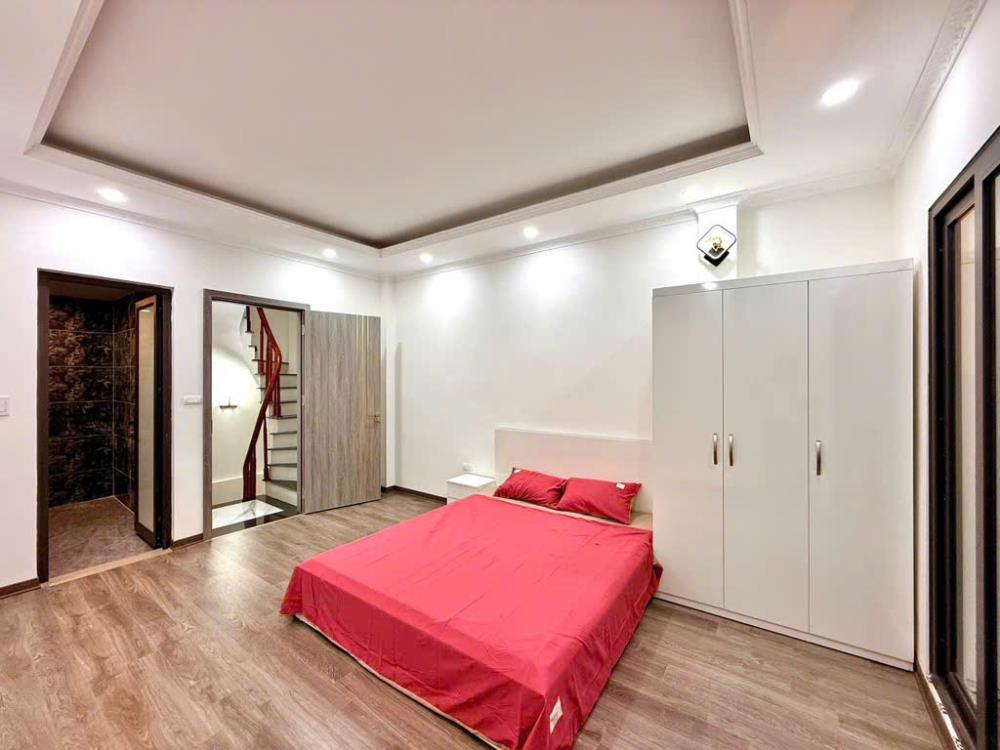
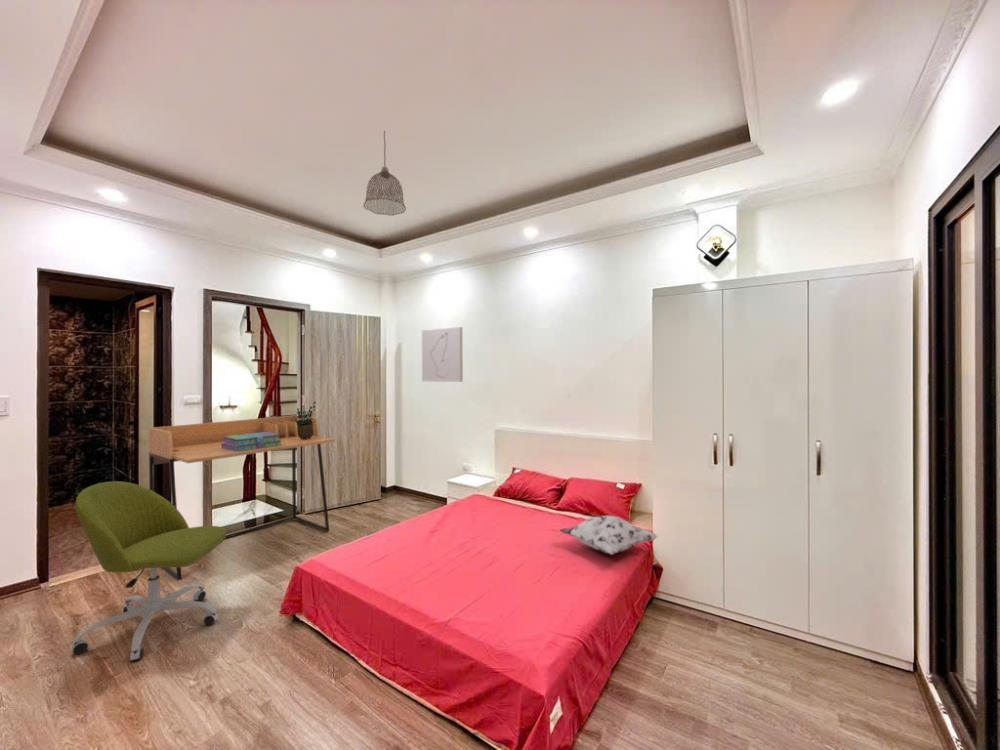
+ stack of books [221,432,281,452]
+ potted plant [294,401,317,440]
+ pendant lamp [362,130,407,217]
+ office chair [71,480,227,663]
+ desk [148,415,336,582]
+ wall art [421,326,464,383]
+ decorative pillow [558,515,660,556]
